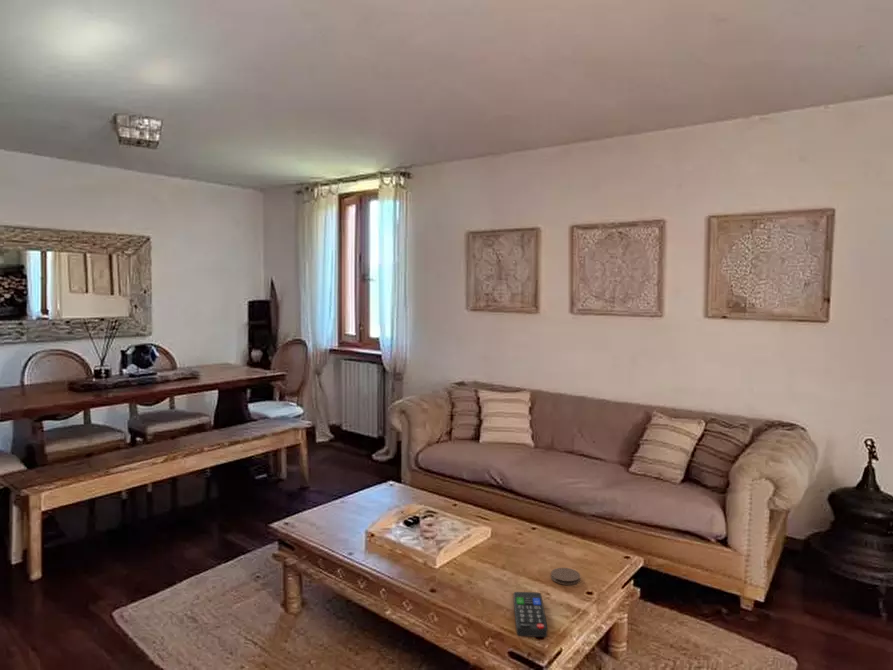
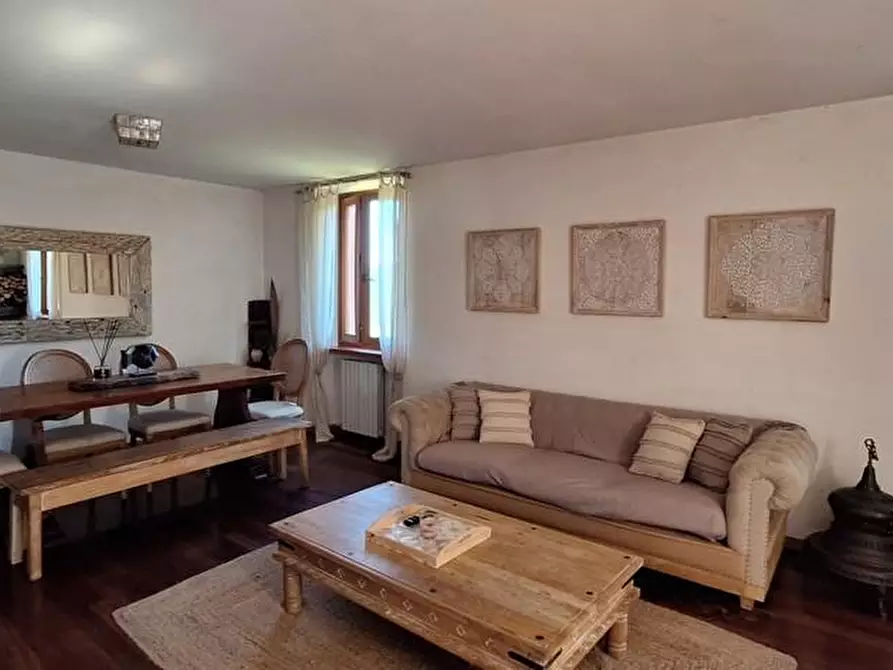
- remote control [513,591,548,638]
- coaster [550,567,581,586]
